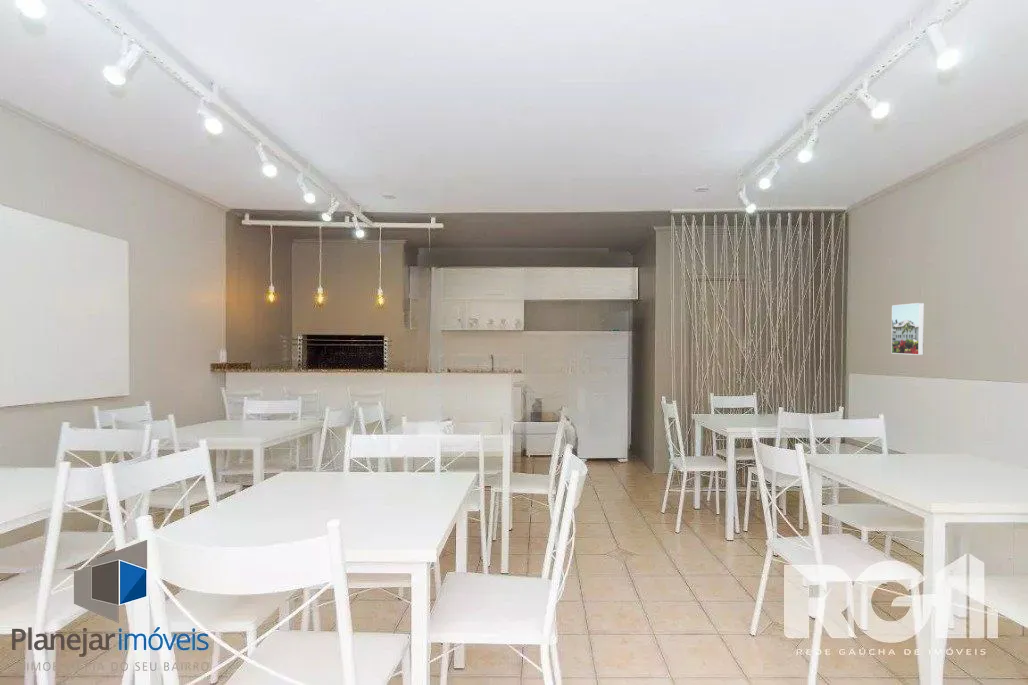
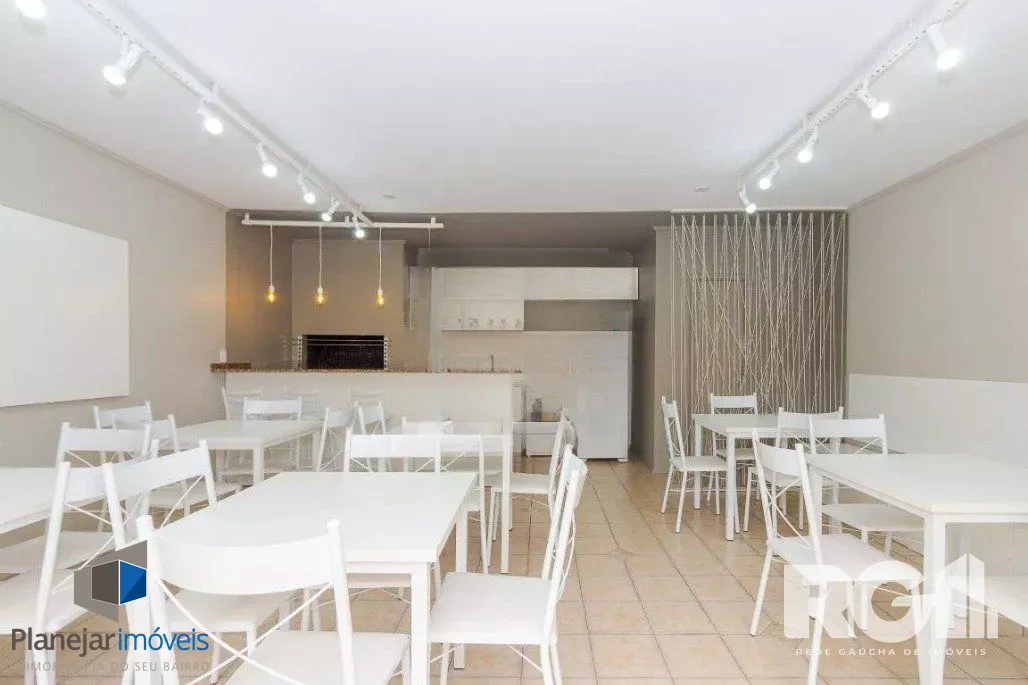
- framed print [891,302,925,356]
